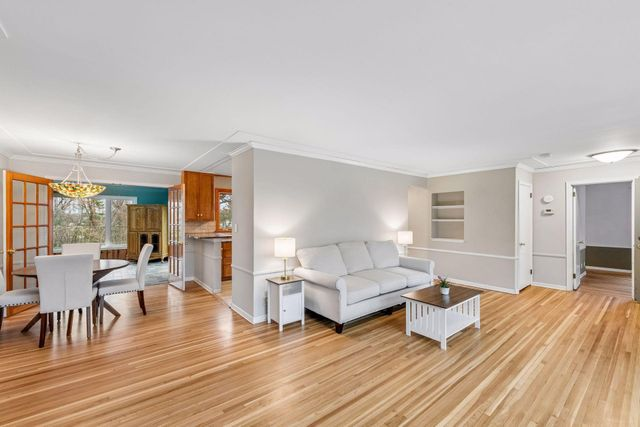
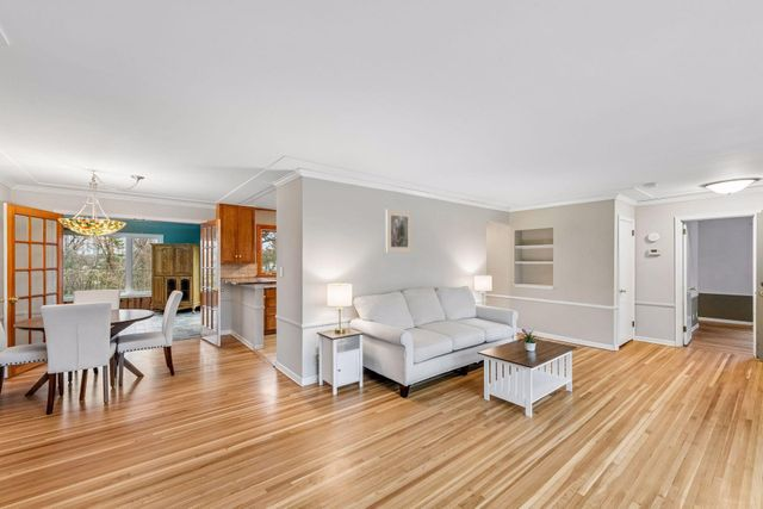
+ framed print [385,207,414,254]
